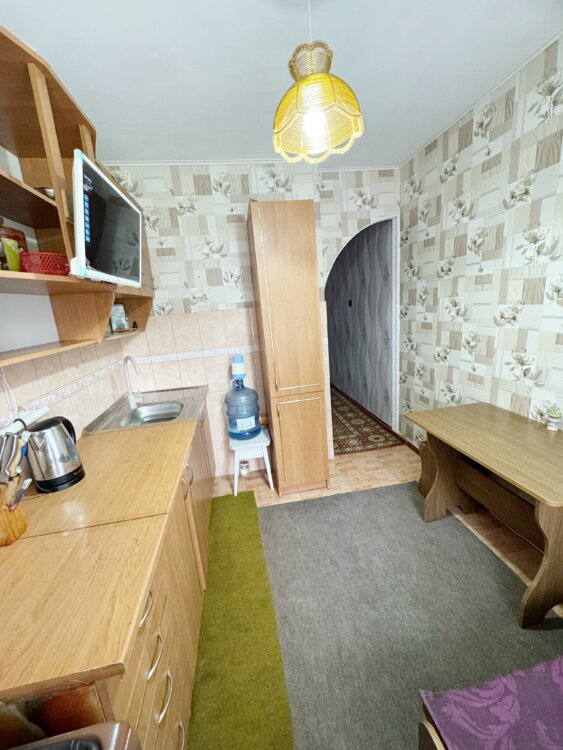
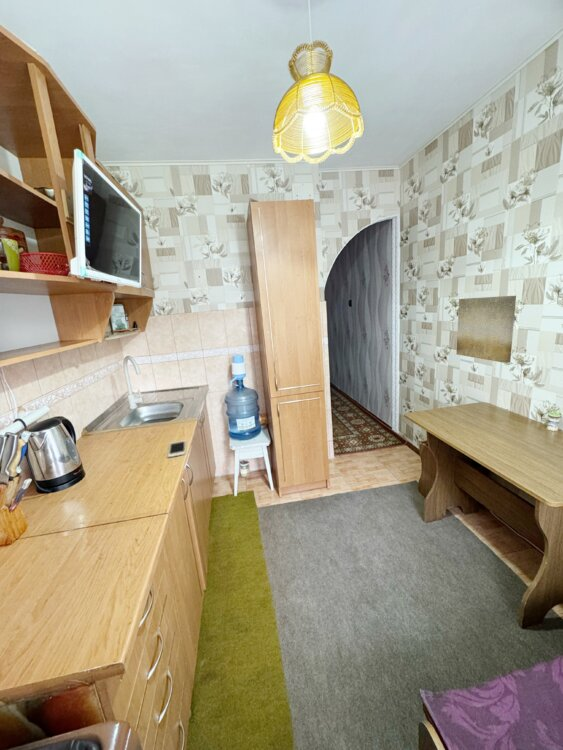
+ wall art [455,295,517,364]
+ cell phone [167,439,187,458]
